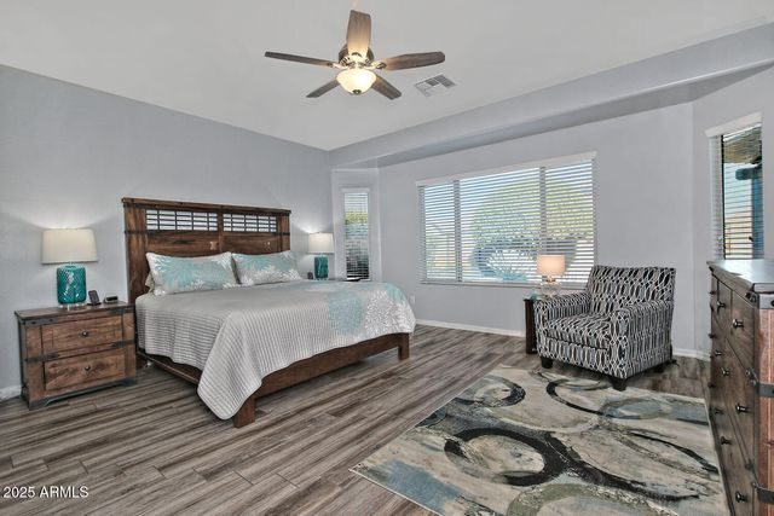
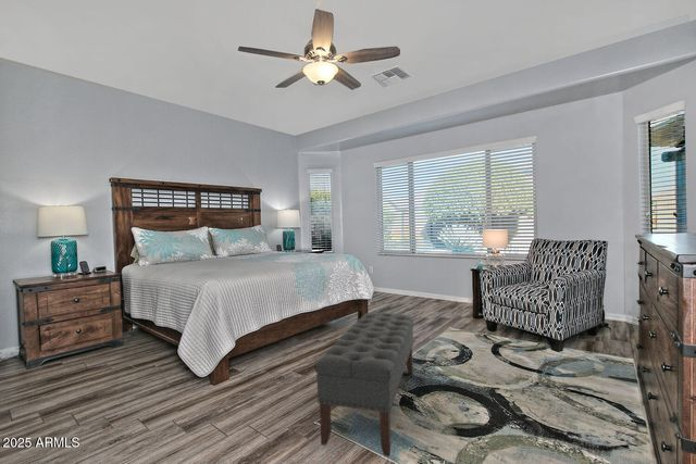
+ bench [313,312,415,457]
